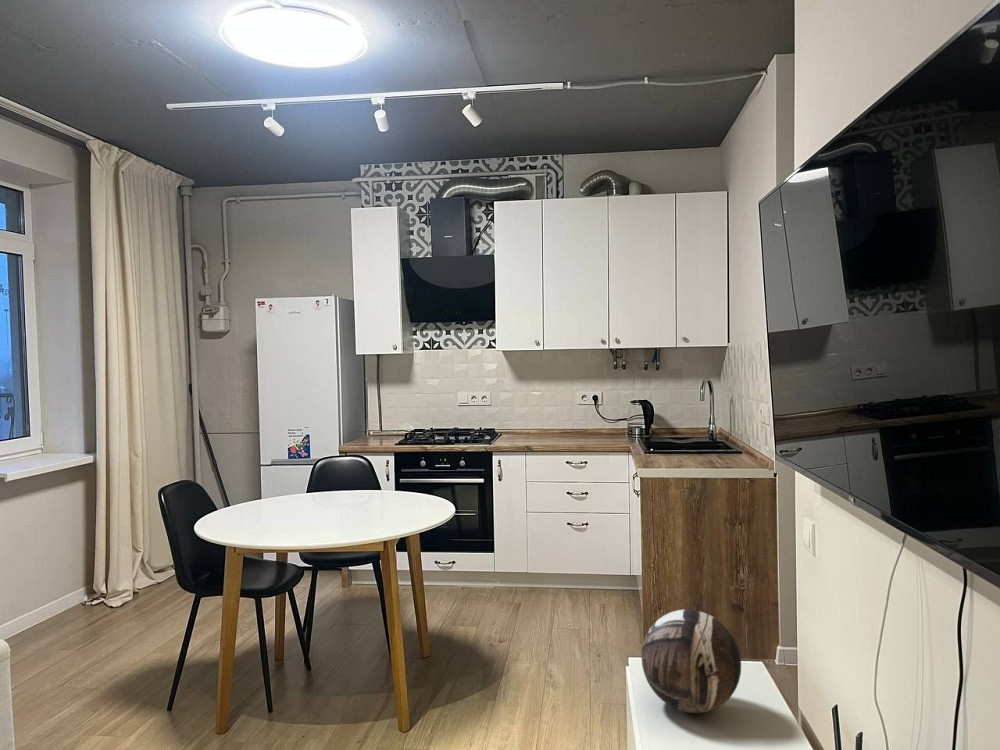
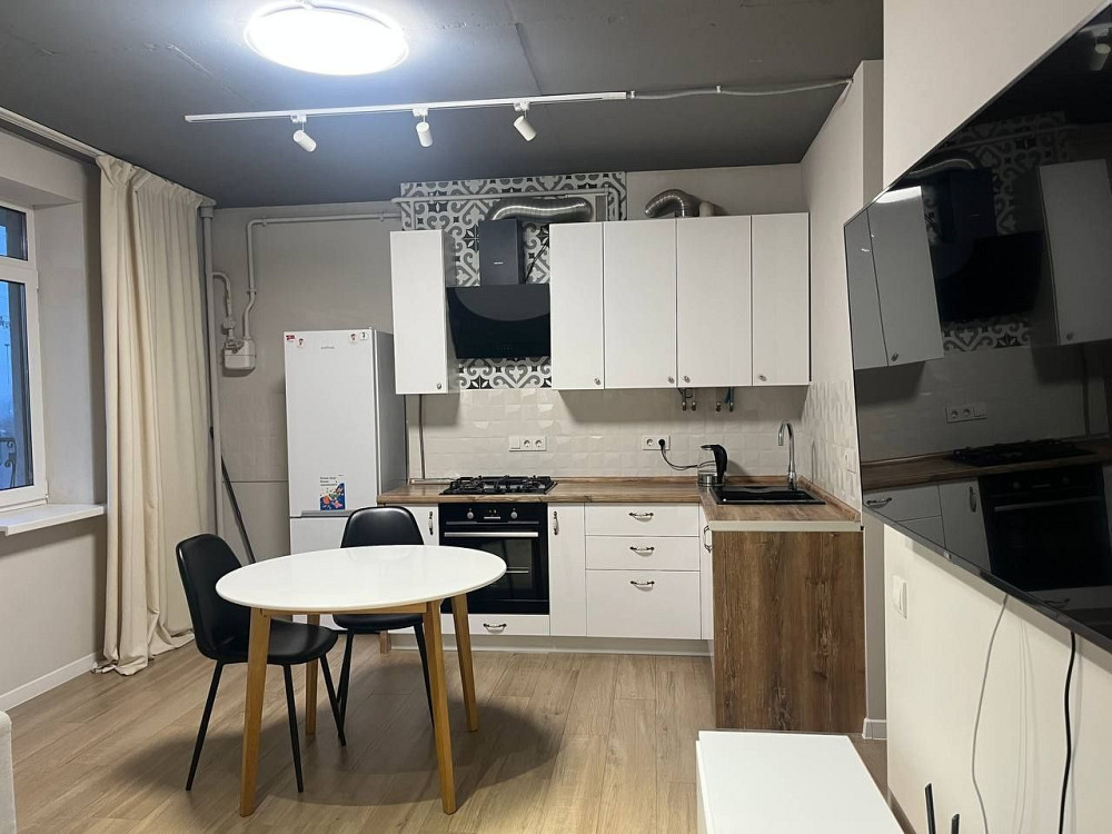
- decorative bowl [641,609,742,714]
